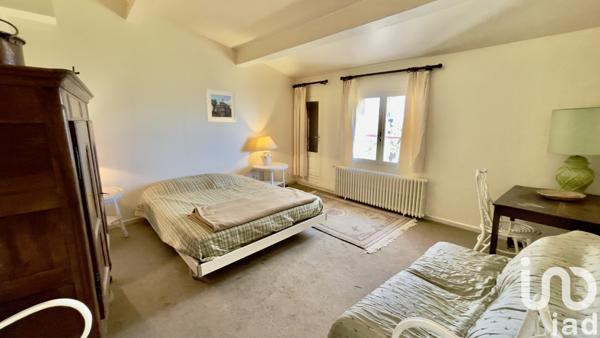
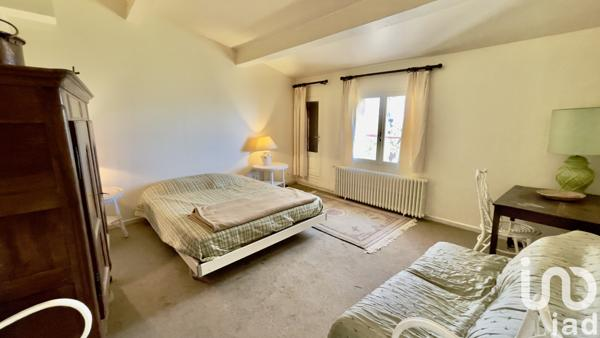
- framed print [204,87,237,123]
